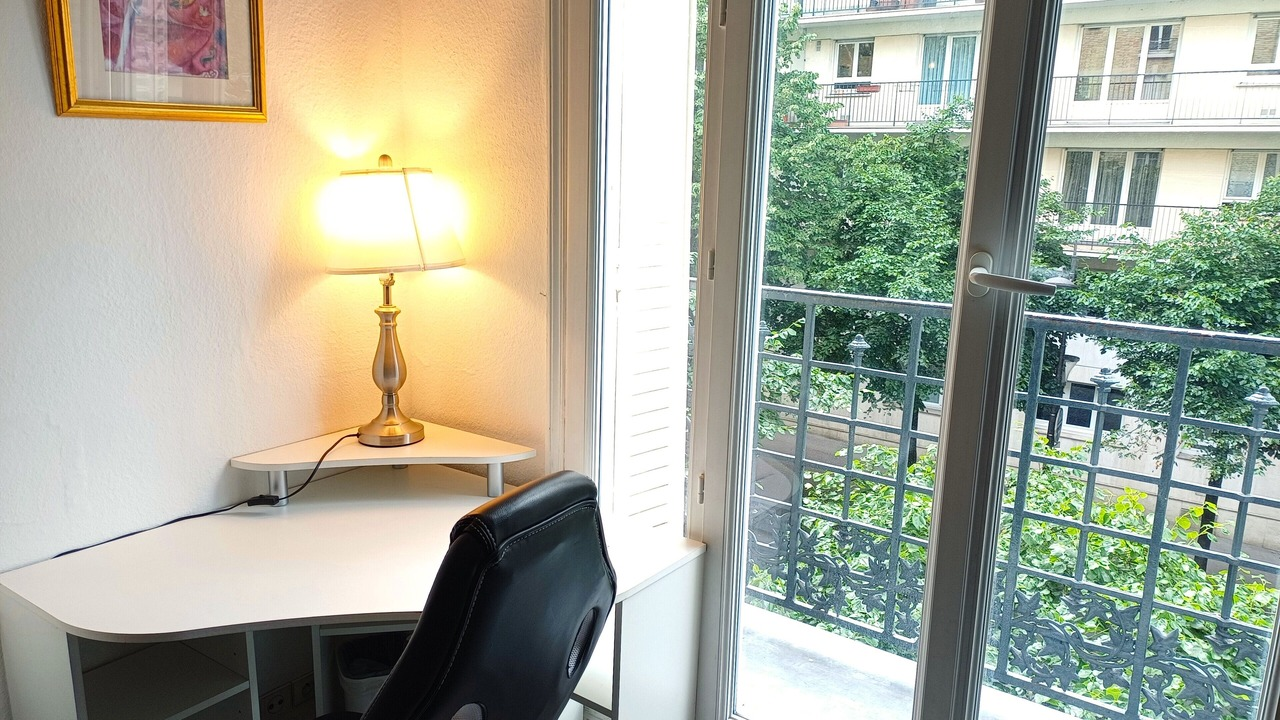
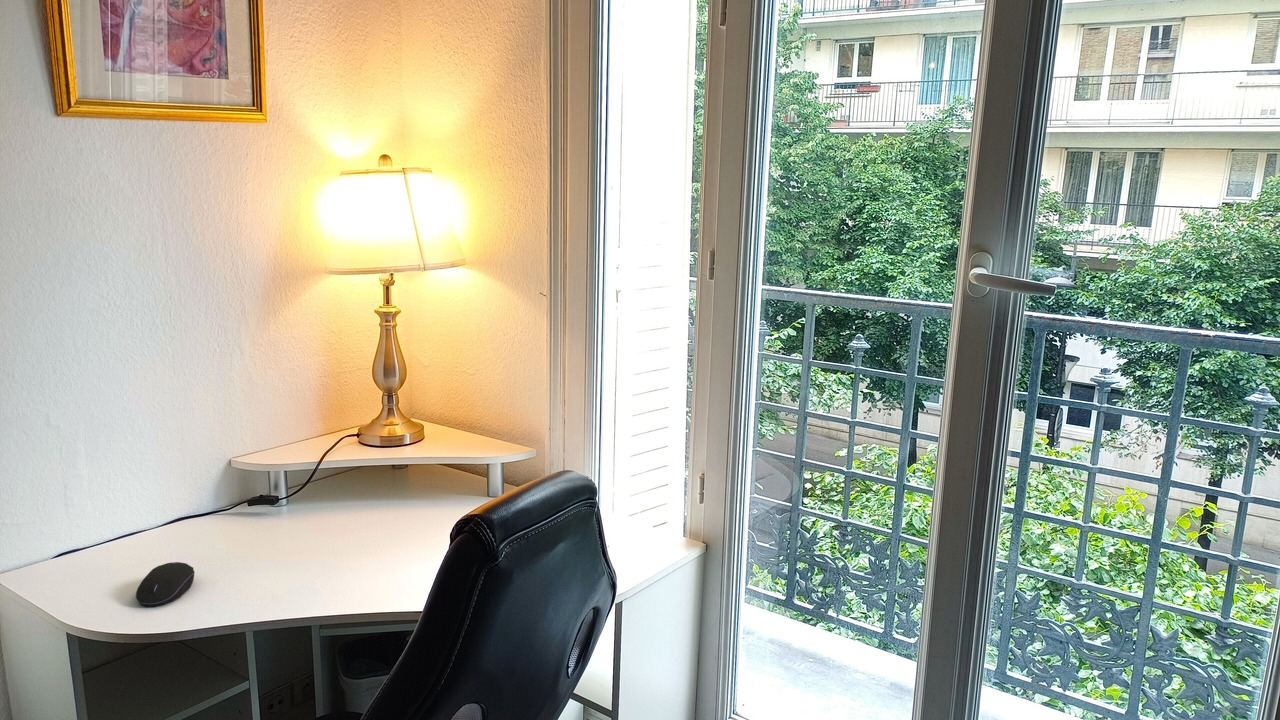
+ computer mouse [135,561,196,608]
